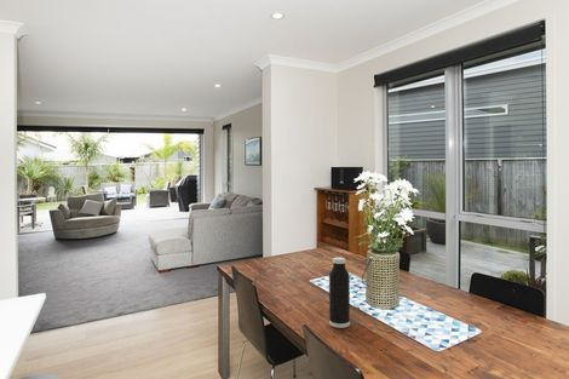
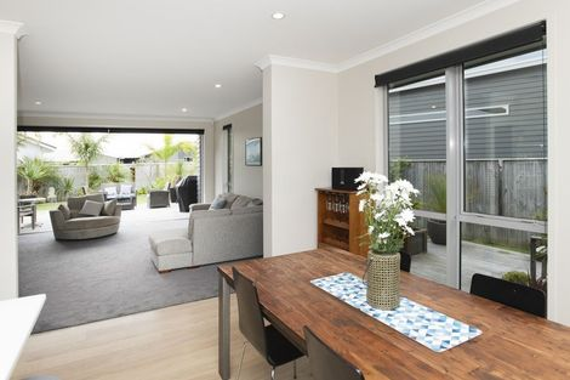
- water bottle [328,257,351,329]
